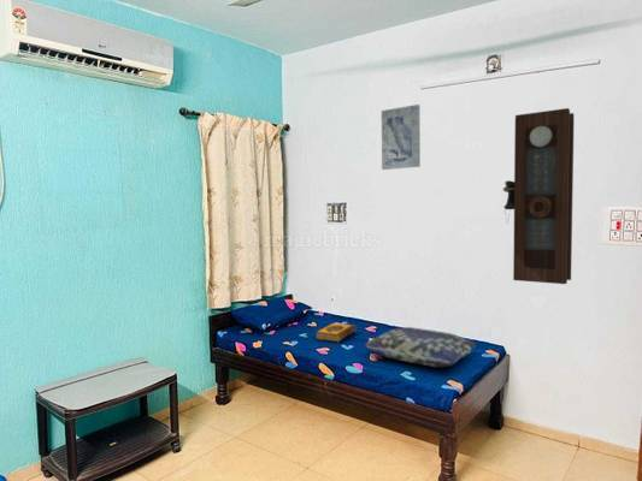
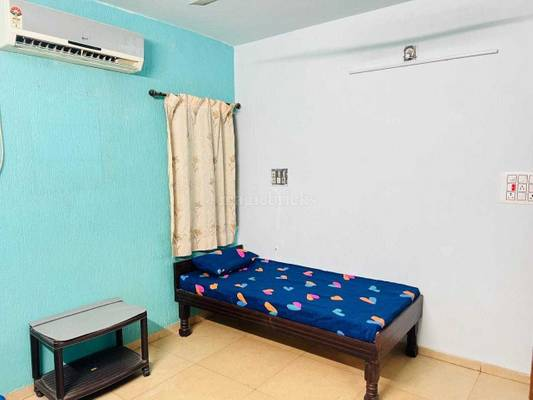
- pendulum clock [502,107,576,285]
- cushion [364,326,477,368]
- hardback book [314,322,358,344]
- wall art [381,103,422,171]
